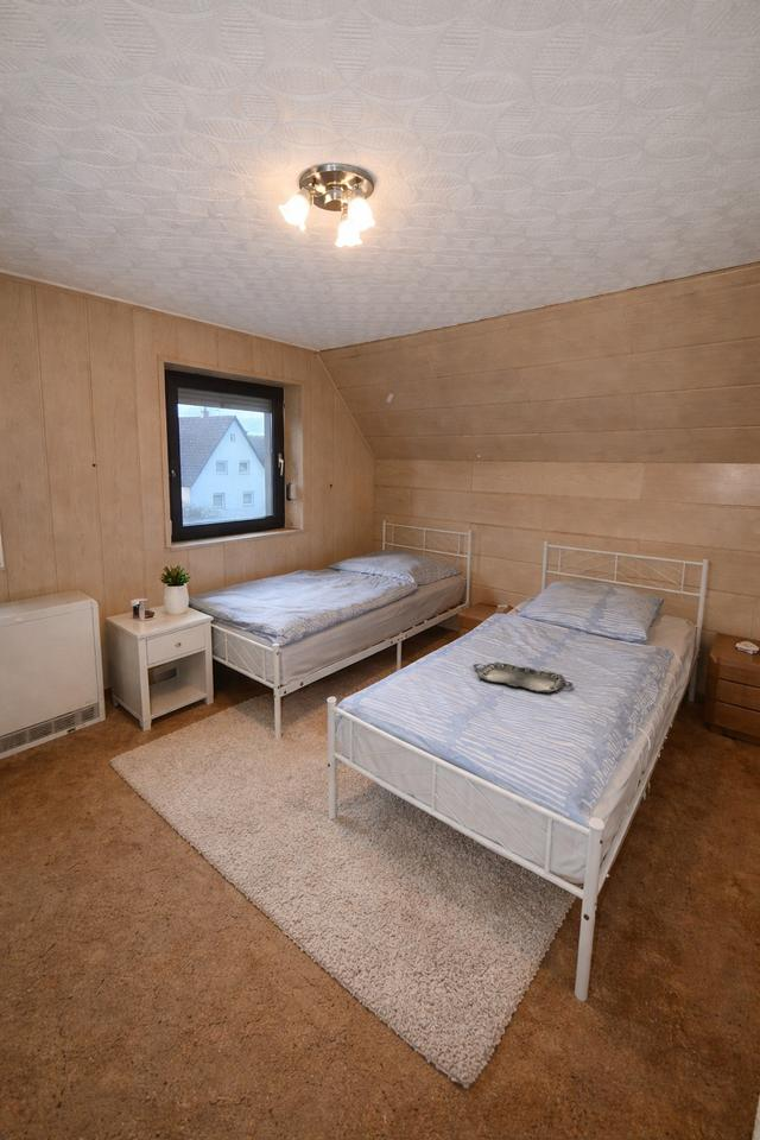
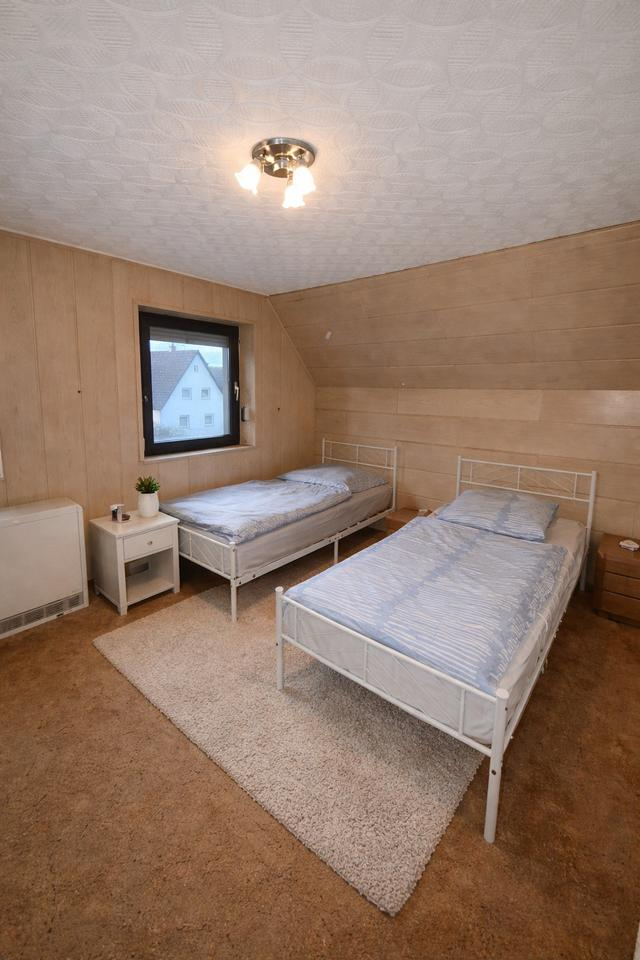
- serving tray [473,661,574,694]
